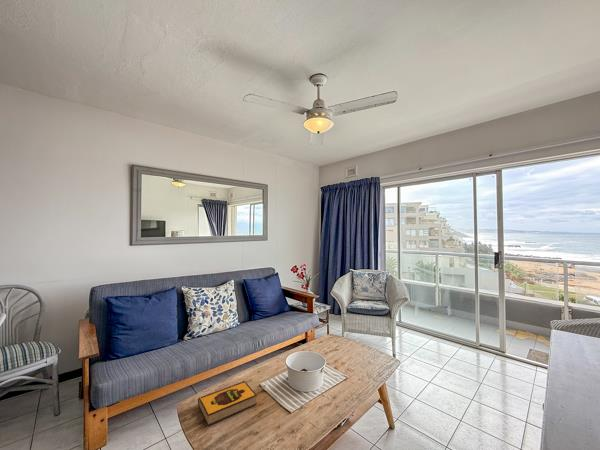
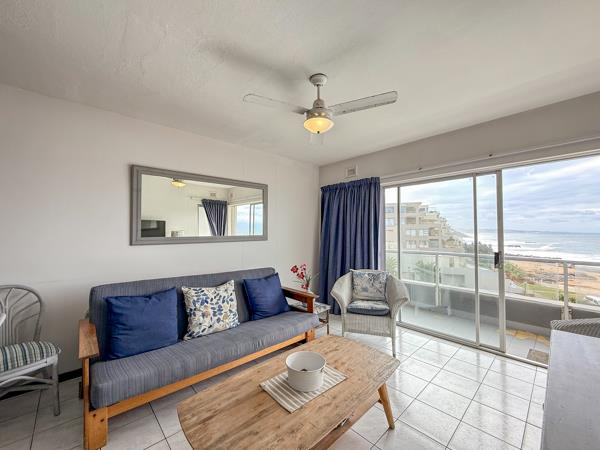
- hardback book [197,380,258,426]
